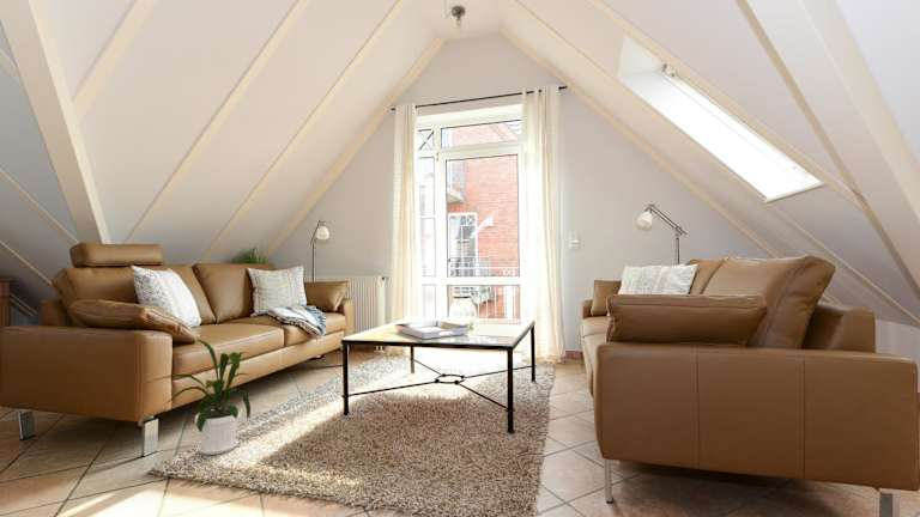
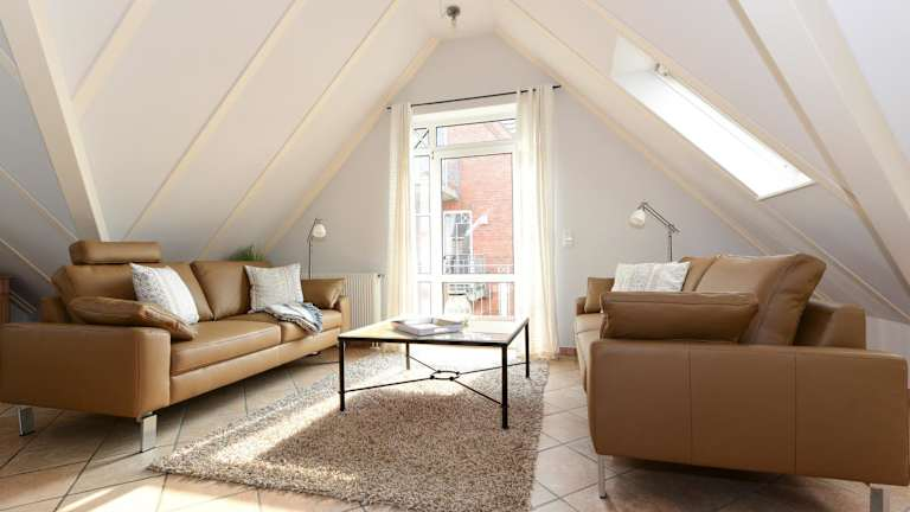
- house plant [144,337,252,456]
